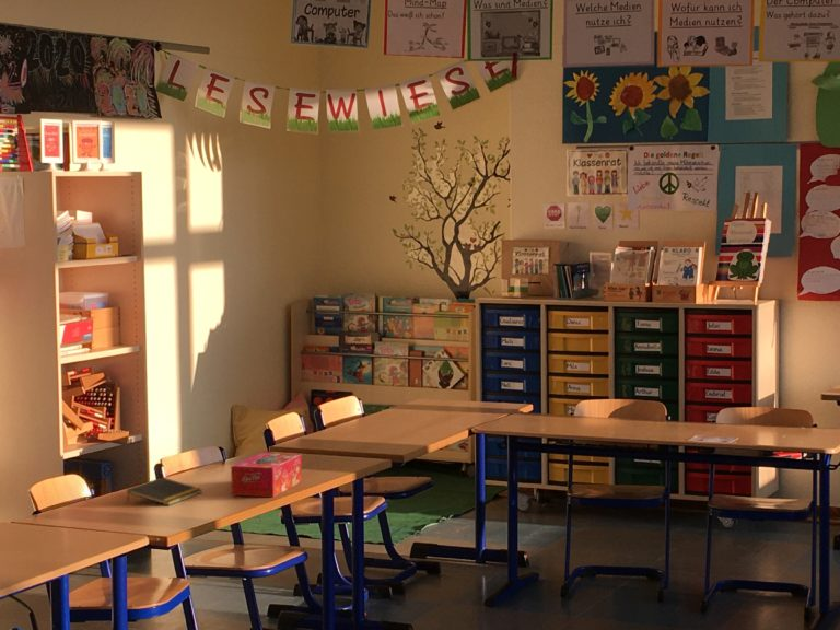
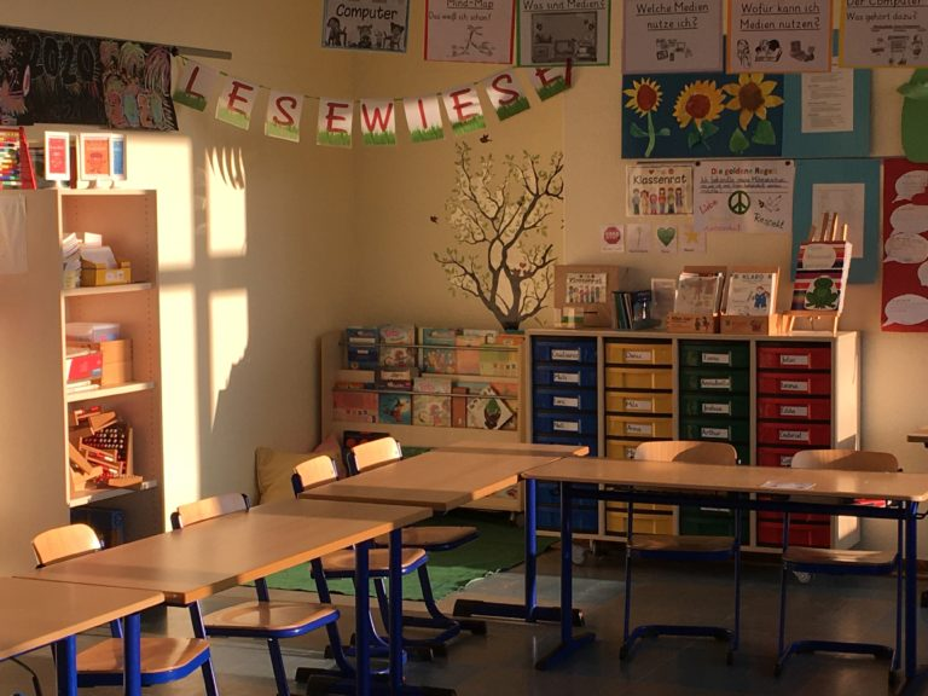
- tissue box [230,452,303,498]
- notepad [126,477,203,506]
